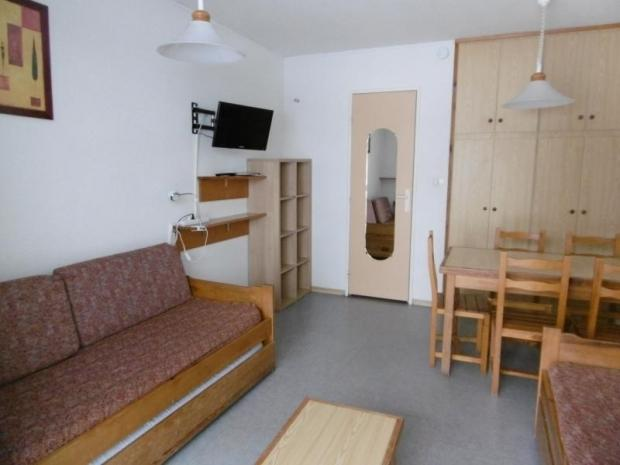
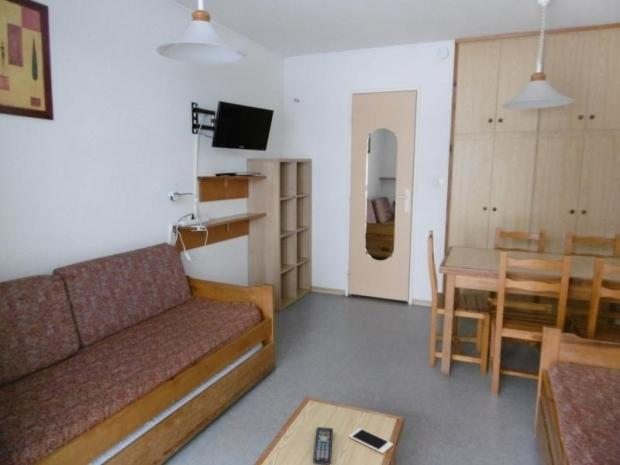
+ cell phone [348,427,394,455]
+ remote control [312,426,334,465]
